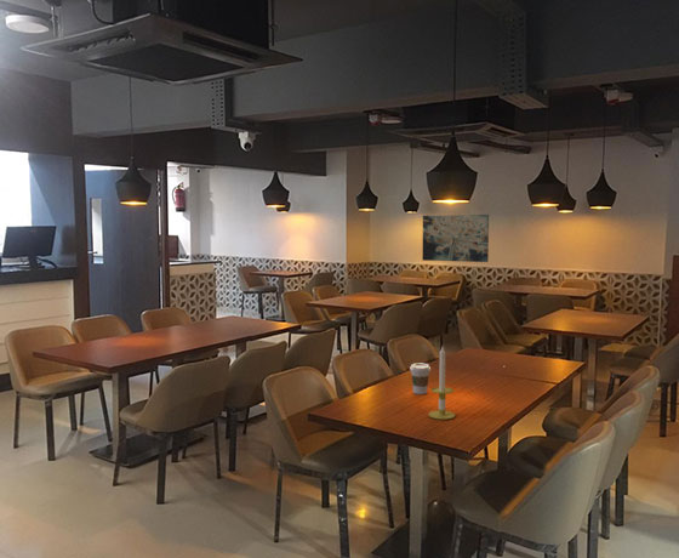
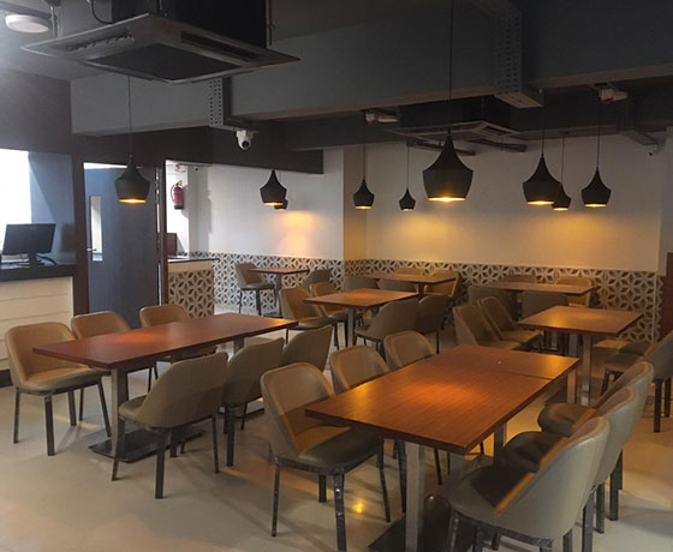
- candle [428,346,456,421]
- coffee cup [409,363,432,395]
- wall art [422,213,490,263]
